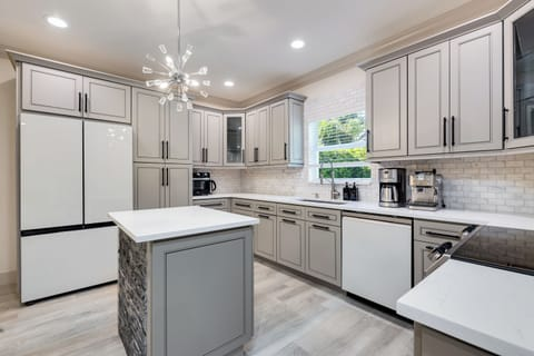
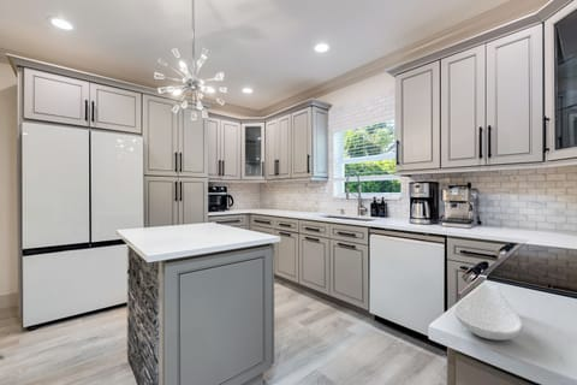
+ spoon rest [453,283,524,342]
